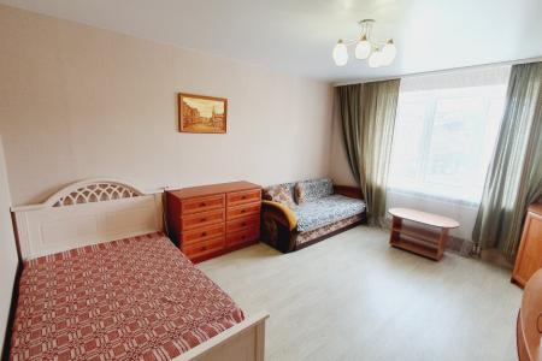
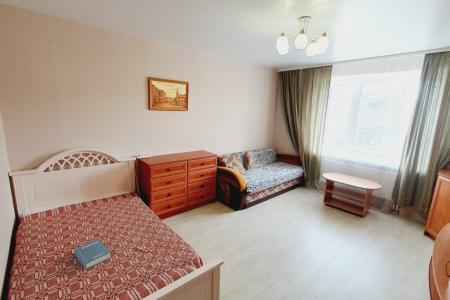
+ book [73,239,112,270]
